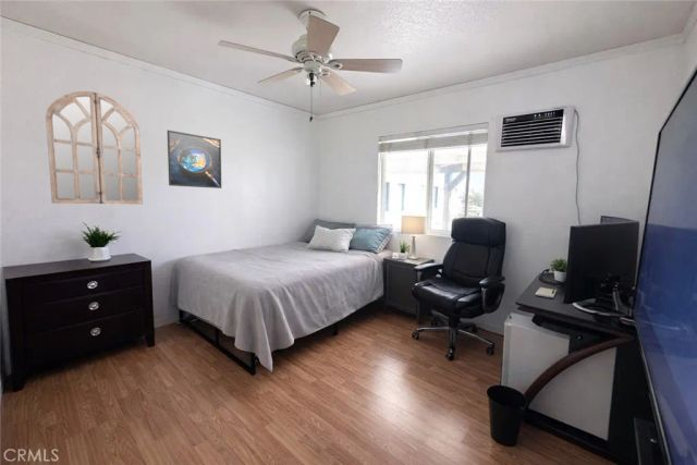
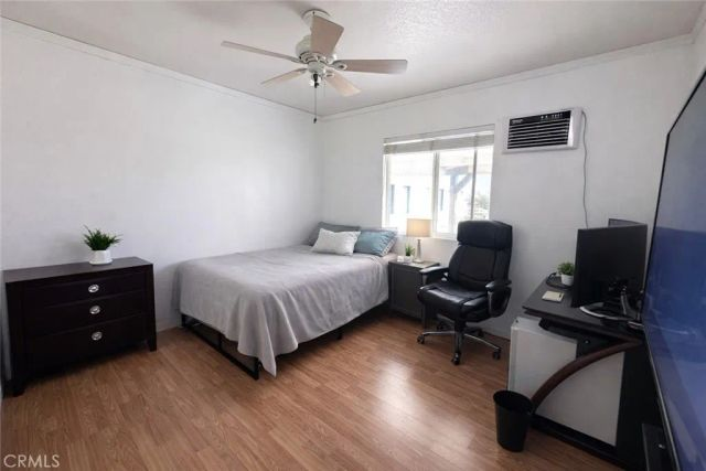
- home mirror [45,90,144,205]
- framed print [167,130,222,189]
